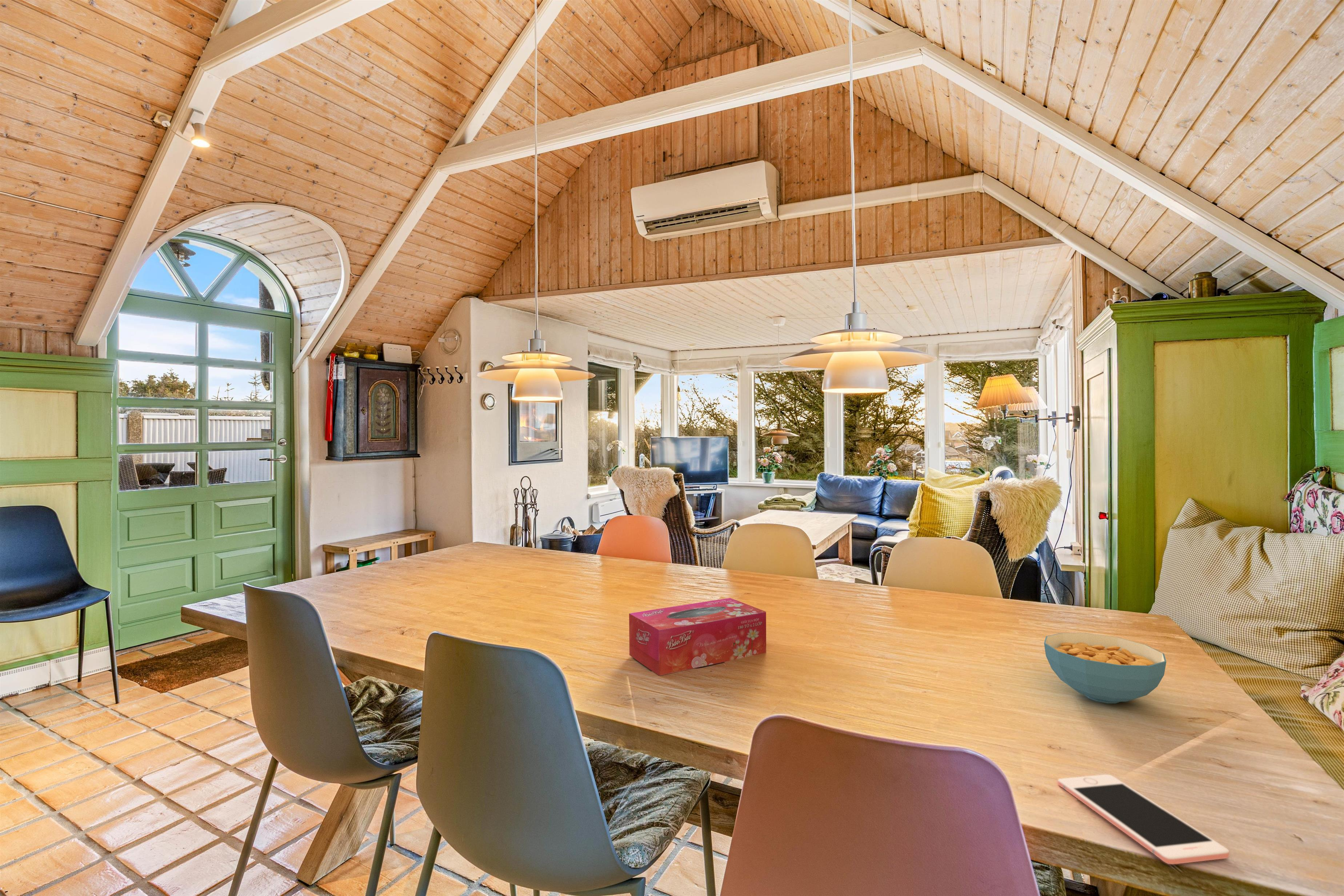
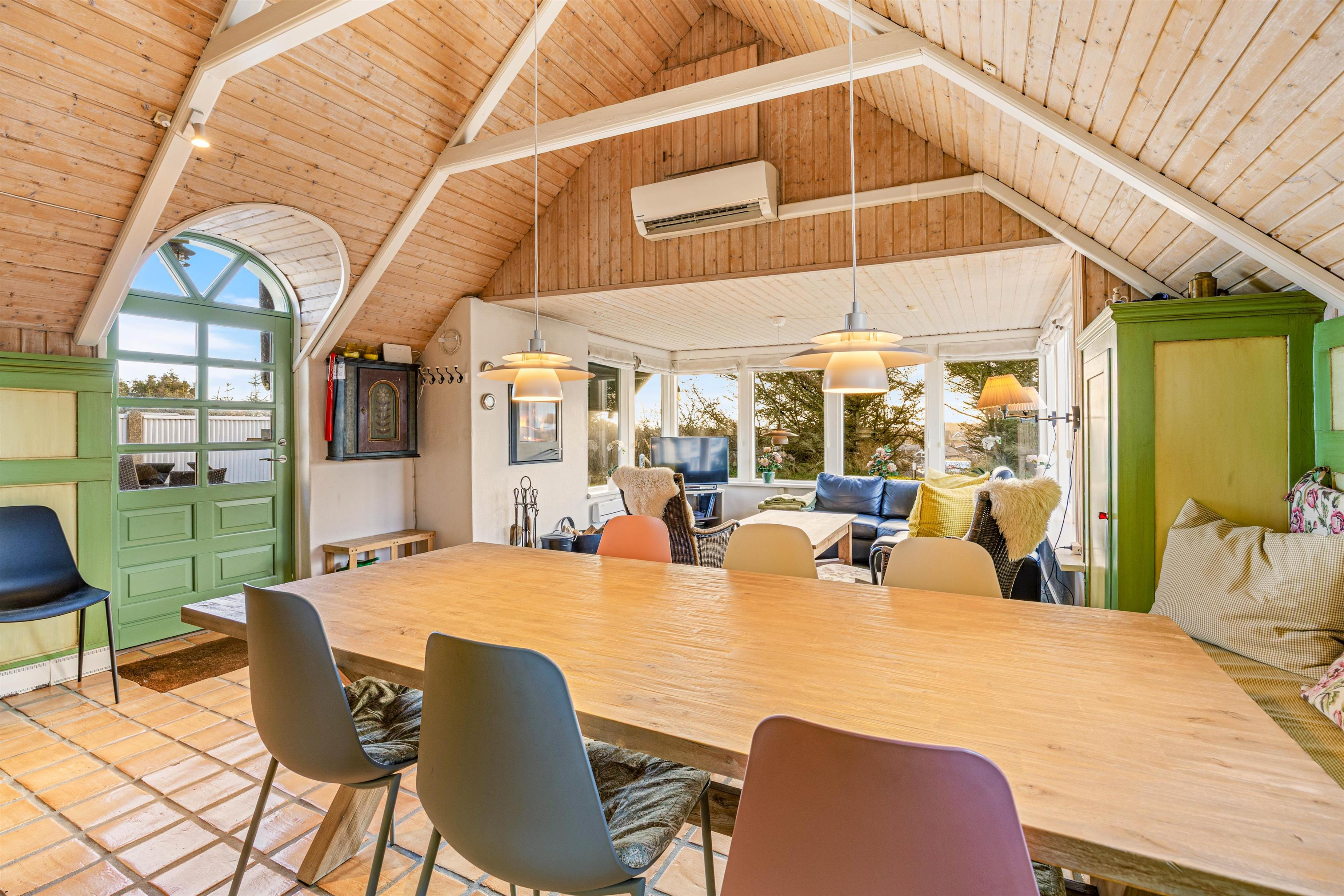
- cereal bowl [1044,632,1167,704]
- cell phone [1057,774,1229,865]
- tissue box [629,597,767,676]
